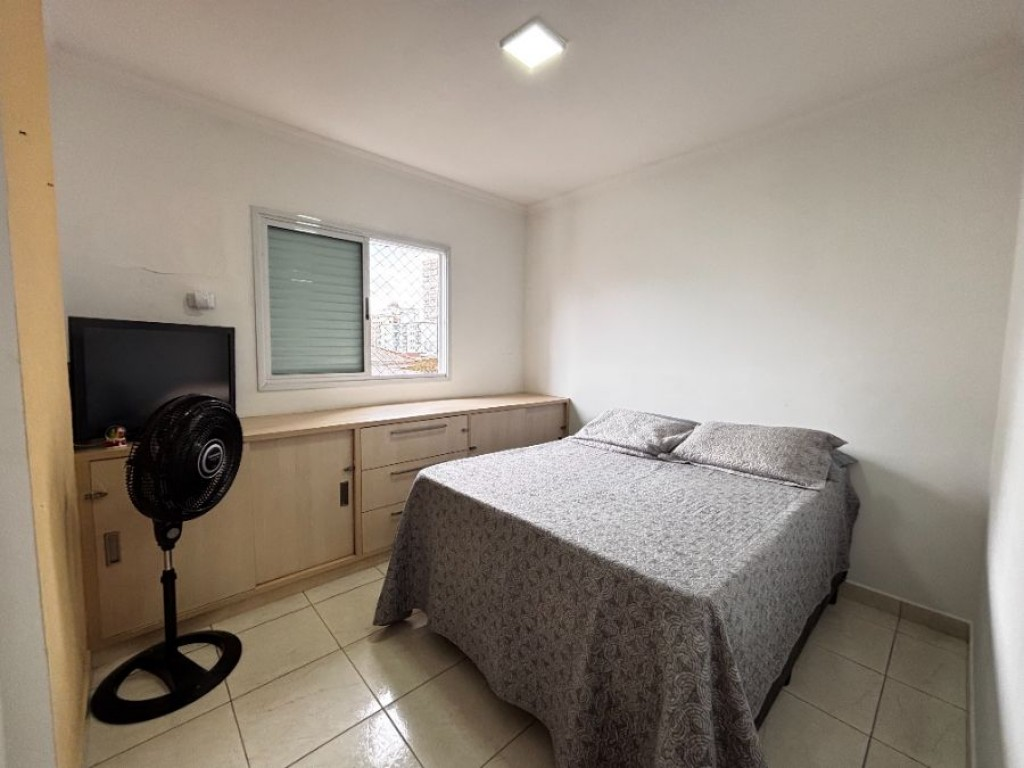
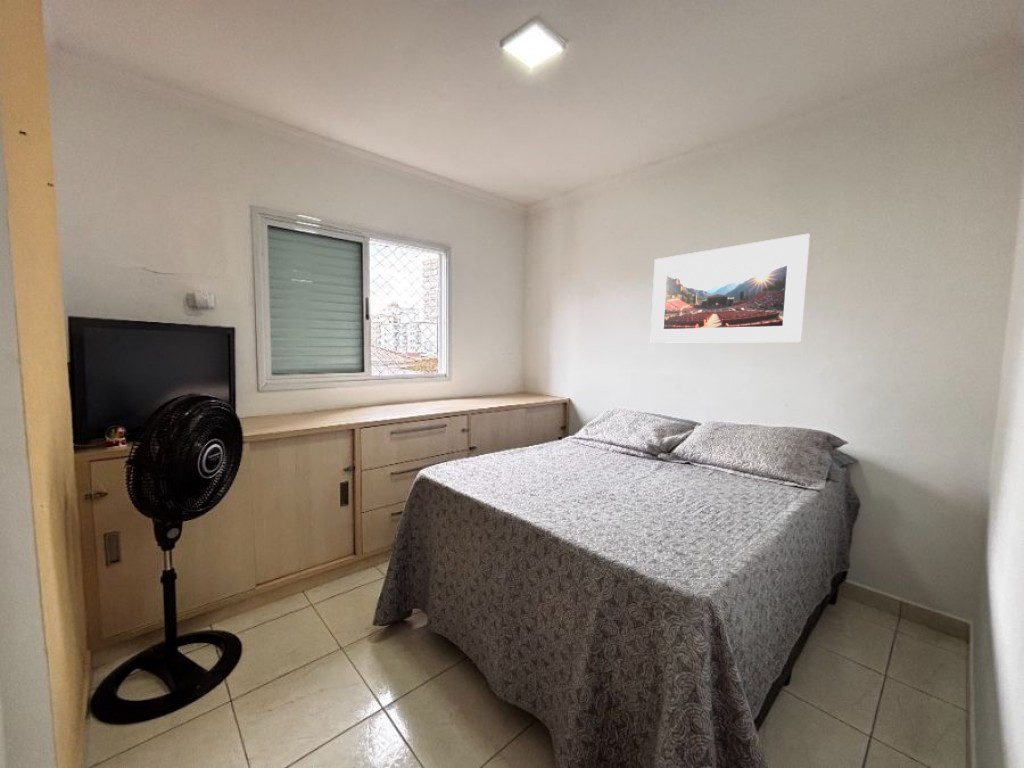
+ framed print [650,233,811,344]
